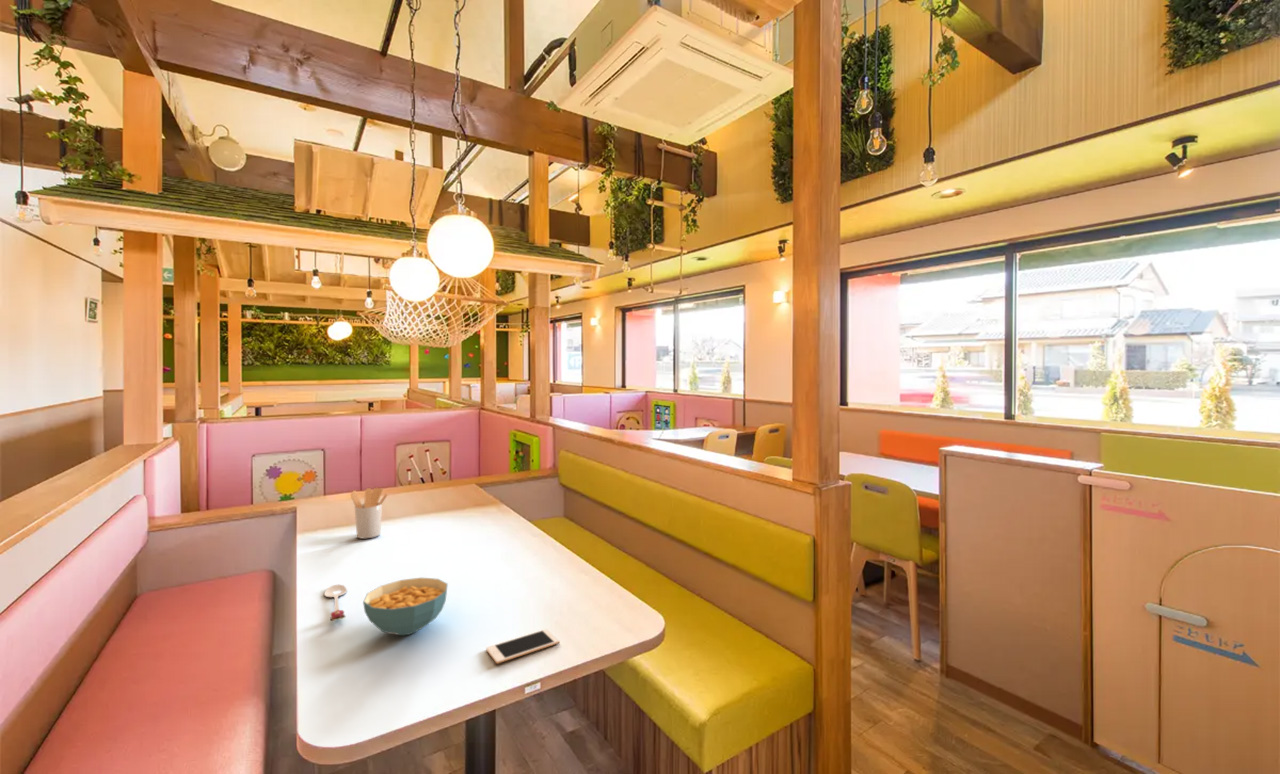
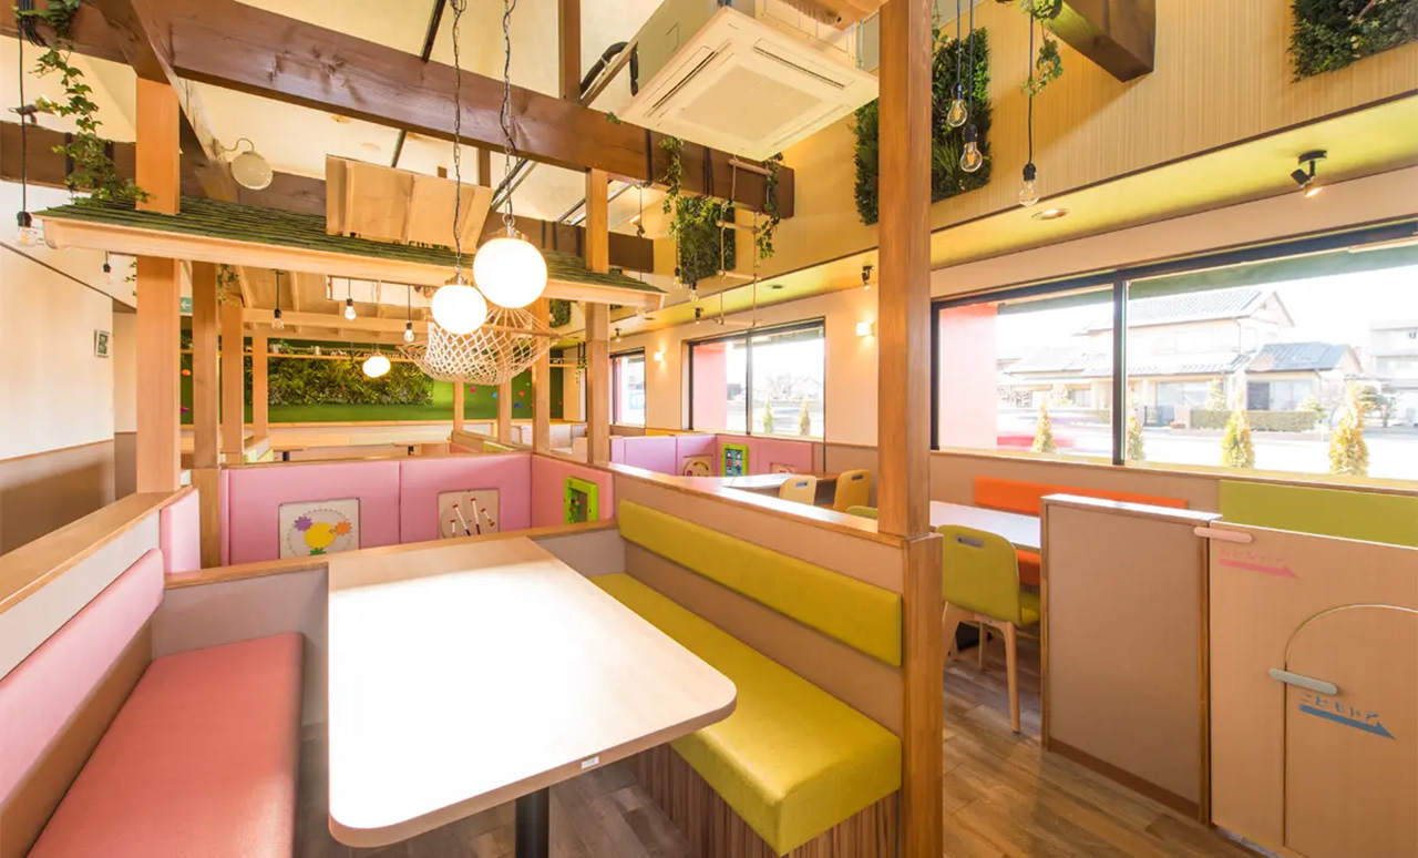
- spoon [323,584,348,622]
- cereal bowl [362,577,449,637]
- cell phone [485,628,561,665]
- utensil holder [350,487,388,539]
